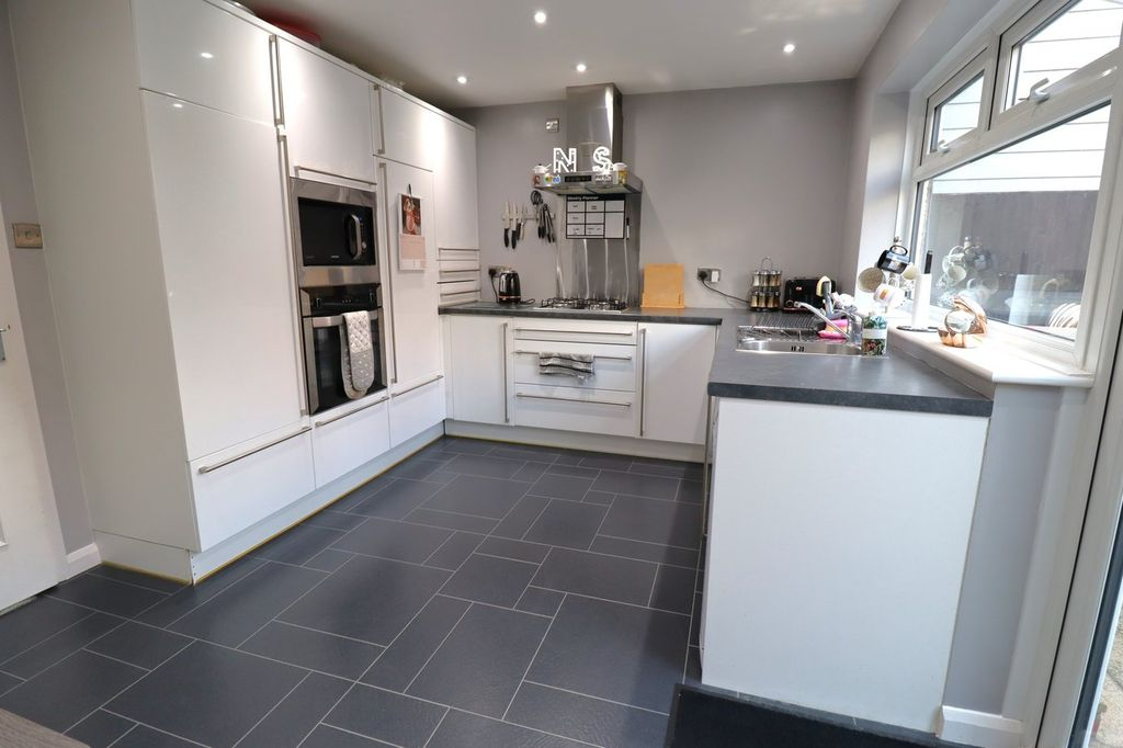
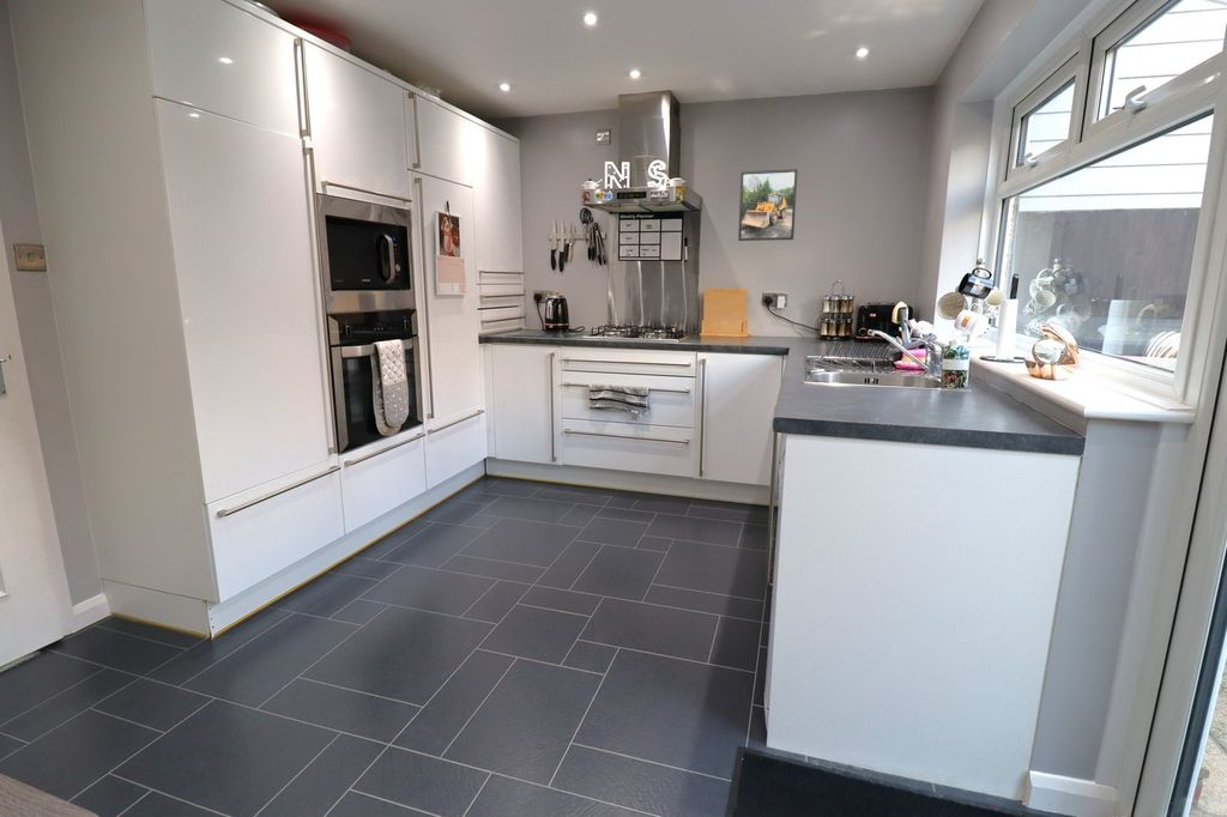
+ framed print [737,168,798,242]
